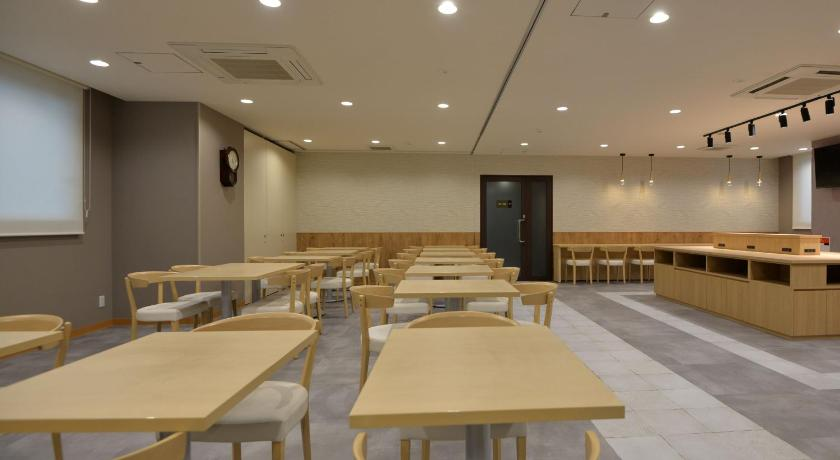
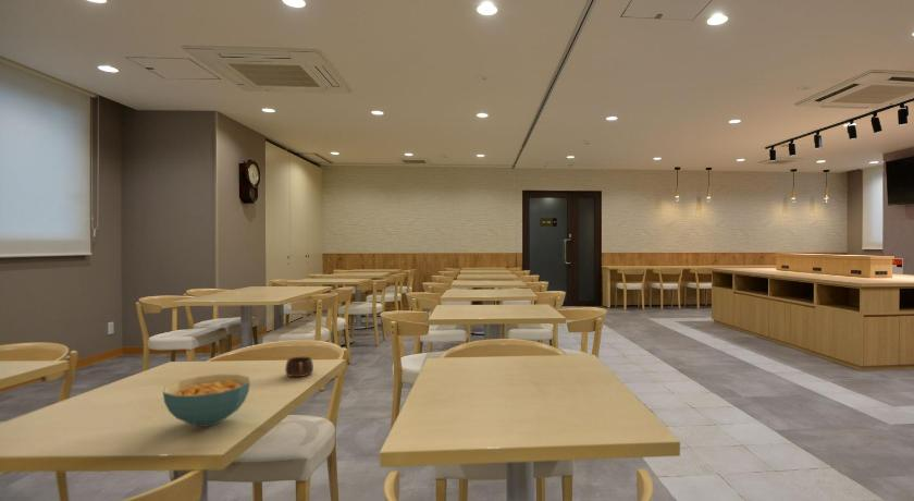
+ cereal bowl [162,374,251,428]
+ cup [284,356,314,378]
